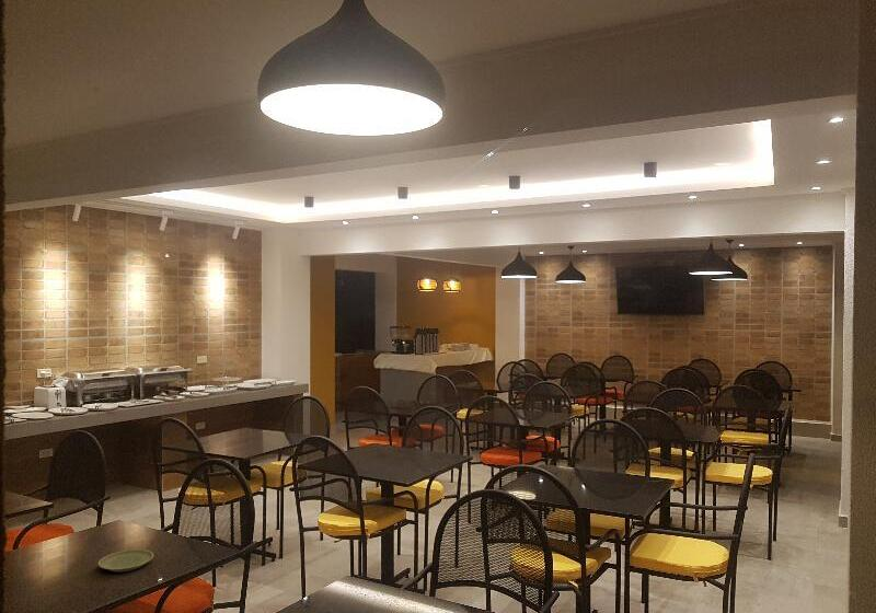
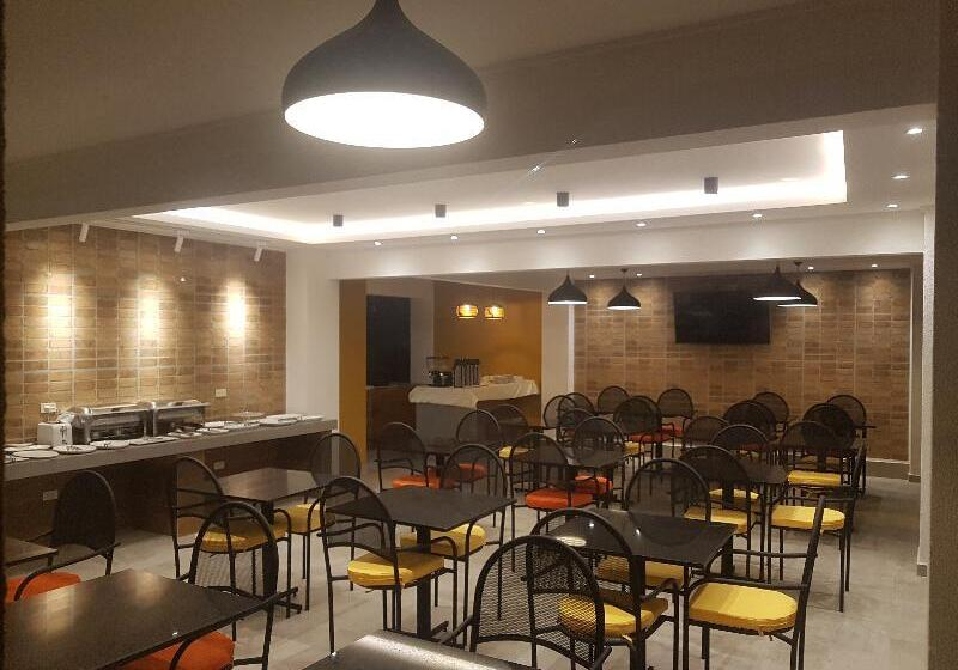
- plate [97,548,154,572]
